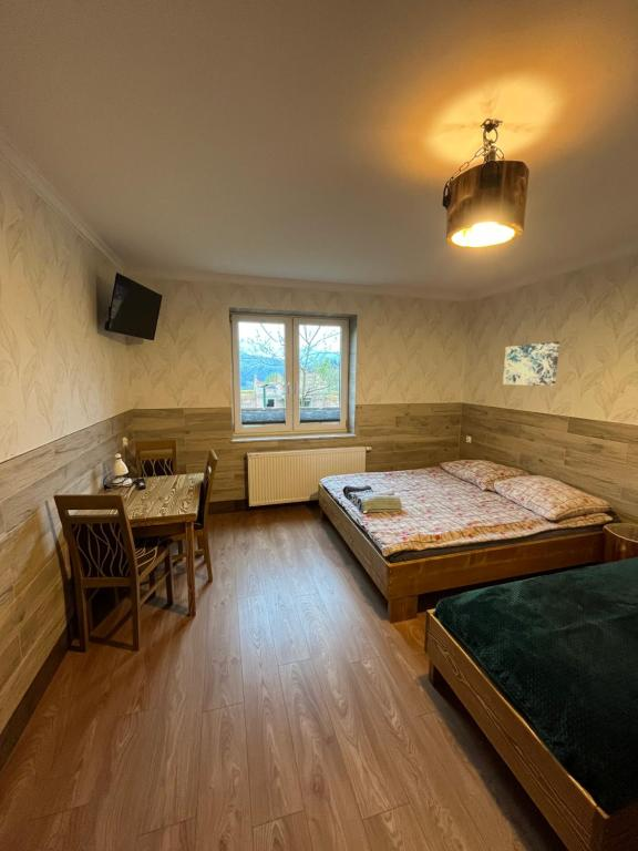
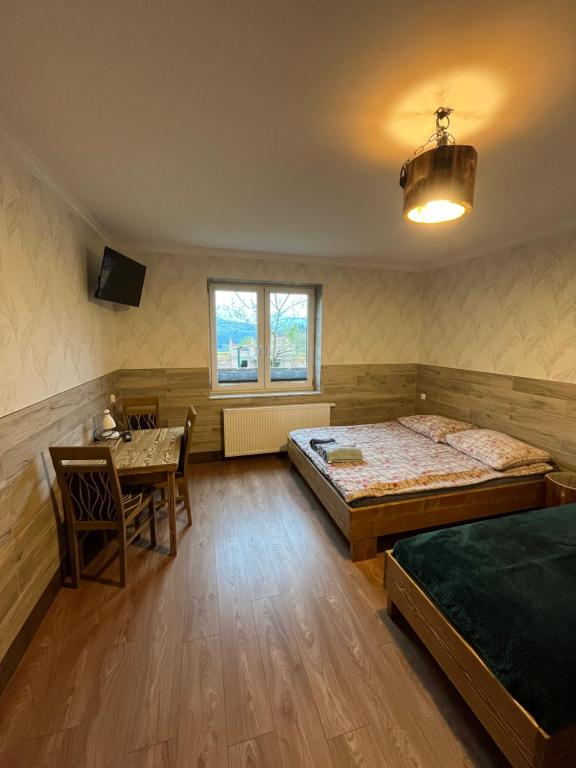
- wall art [502,340,560,387]
